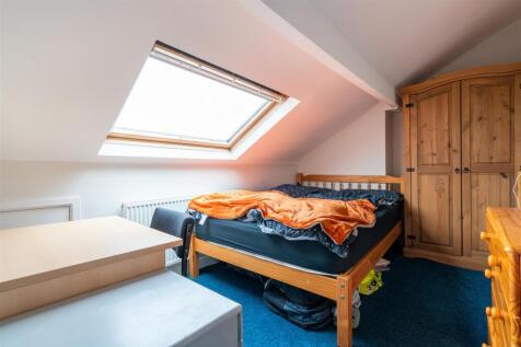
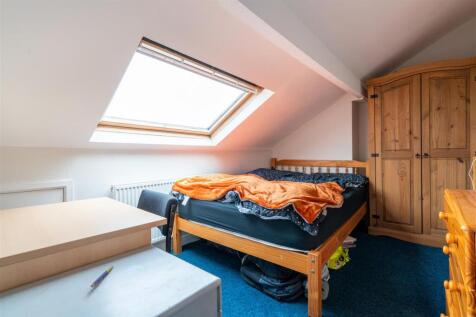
+ pen [90,264,114,288]
